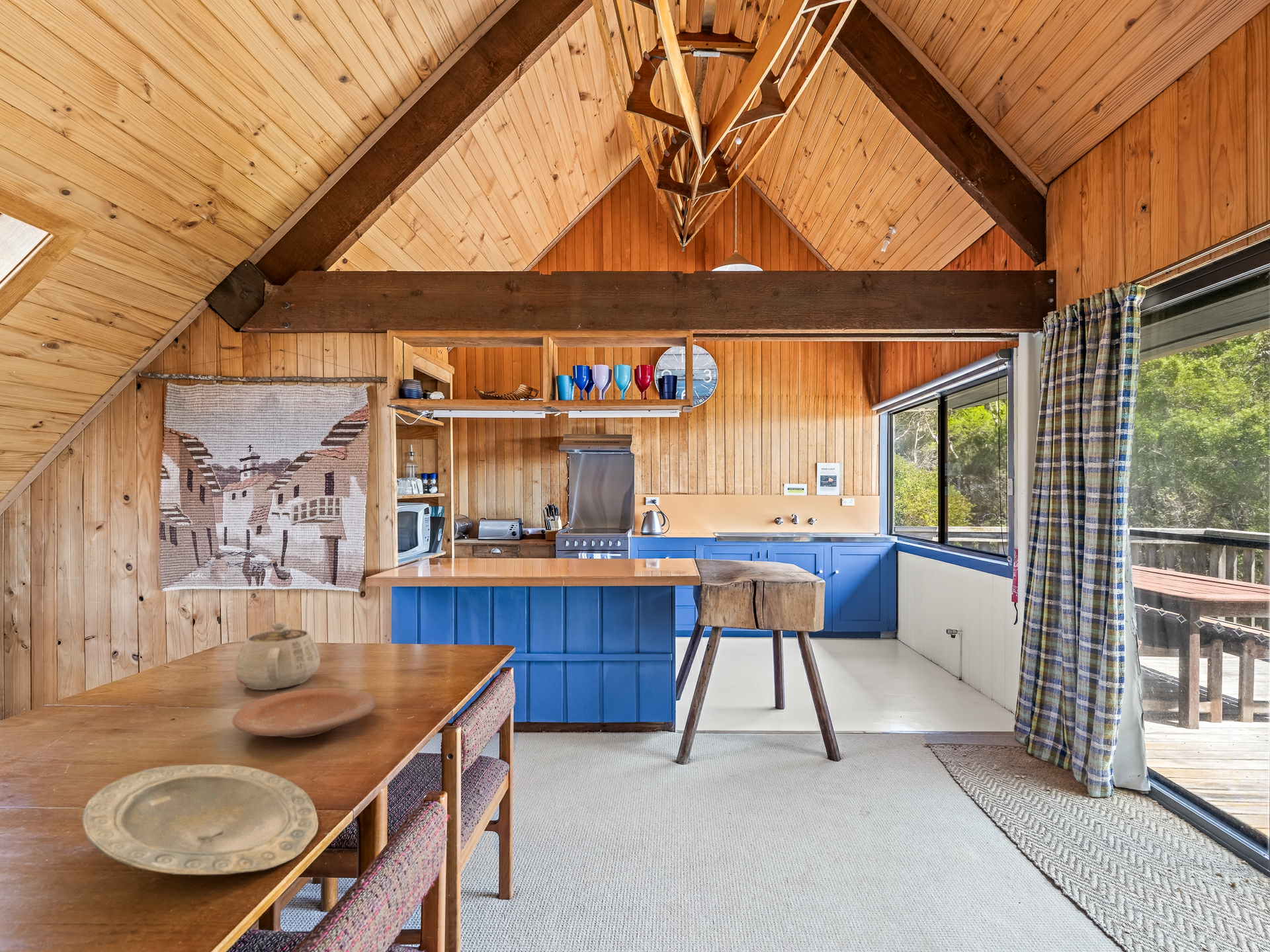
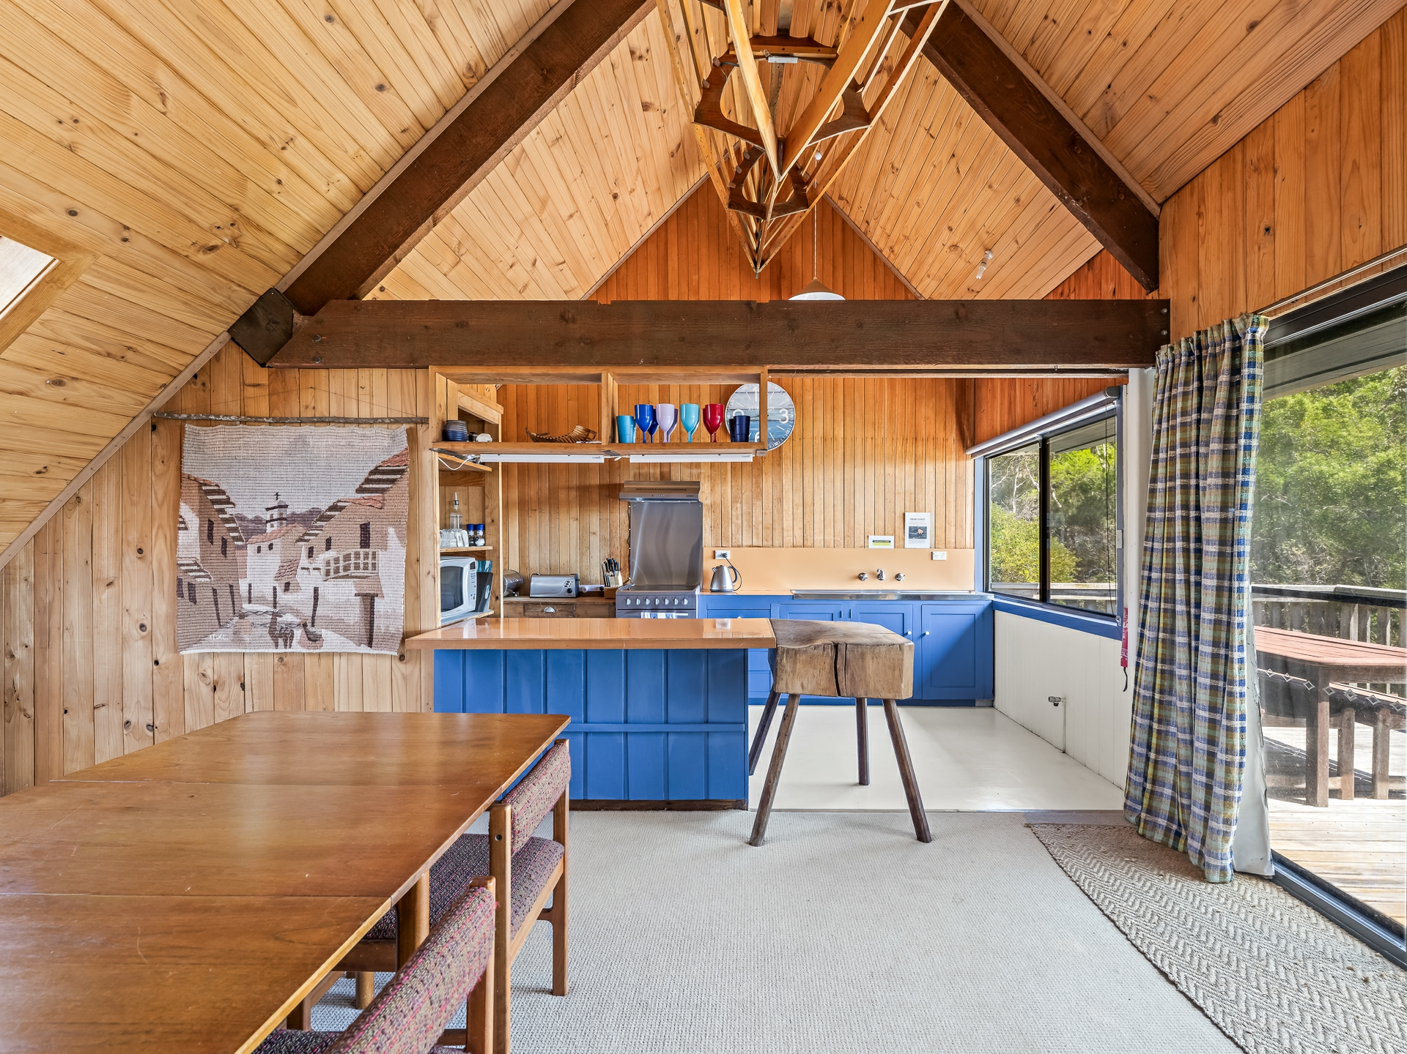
- teapot [234,622,321,691]
- plate [81,764,319,875]
- plate [232,687,377,738]
